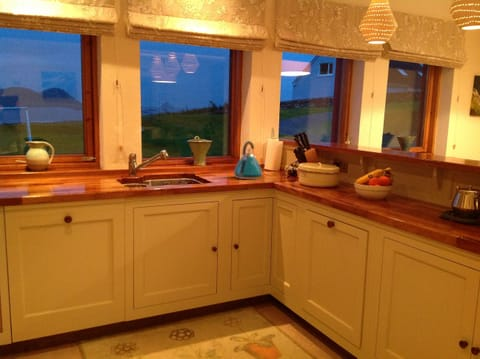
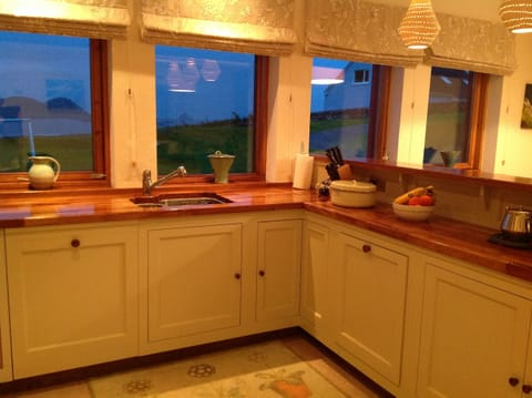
- kettle [233,140,264,180]
